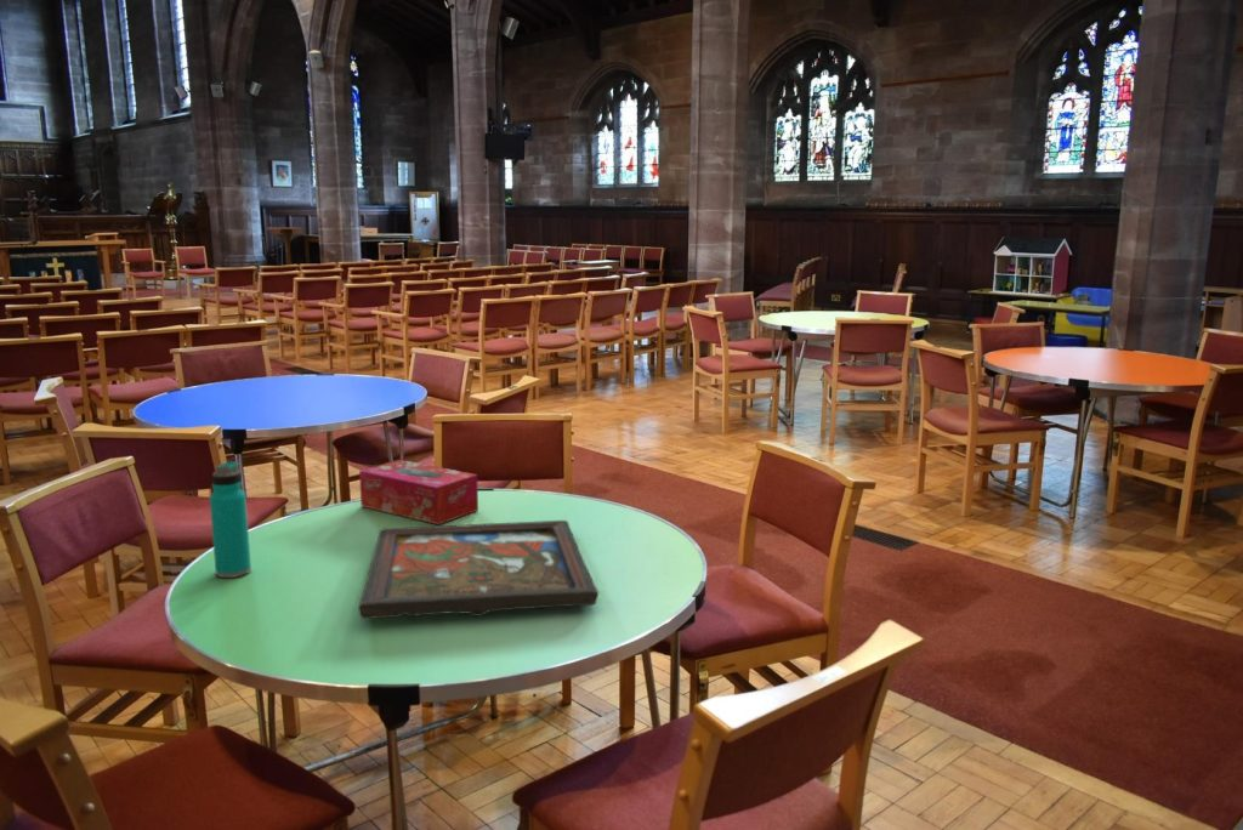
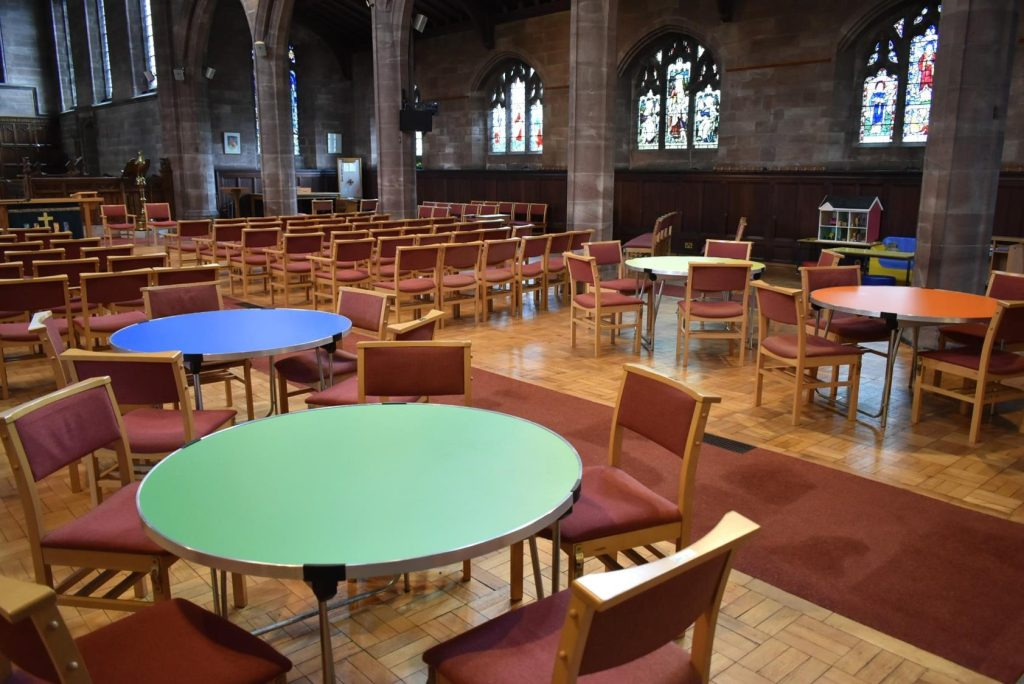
- tissue box [358,459,479,525]
- water bottle [209,460,252,579]
- framed painting [357,519,600,620]
